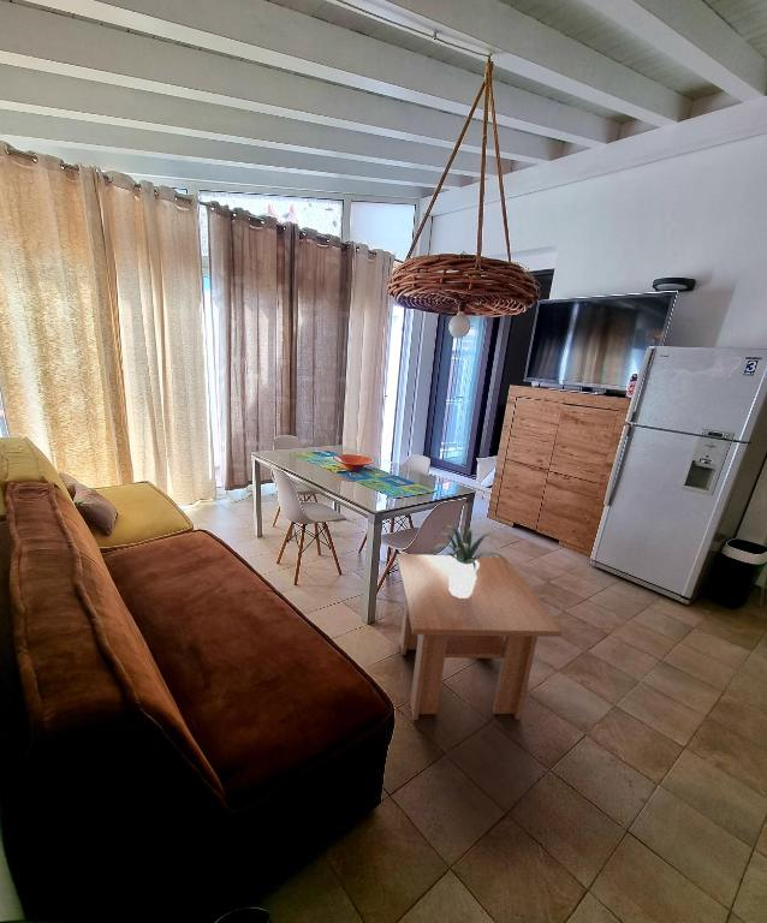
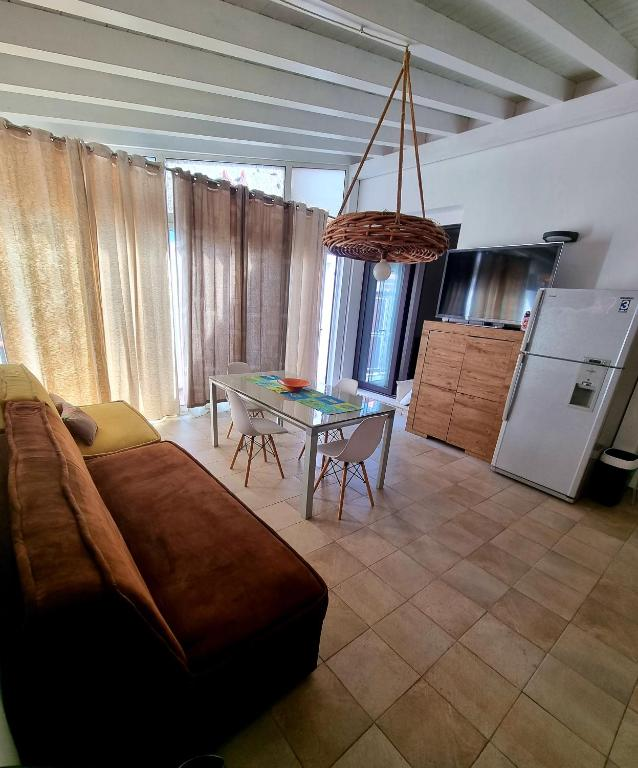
- potted plant [428,524,506,599]
- coffee table [394,553,563,721]
